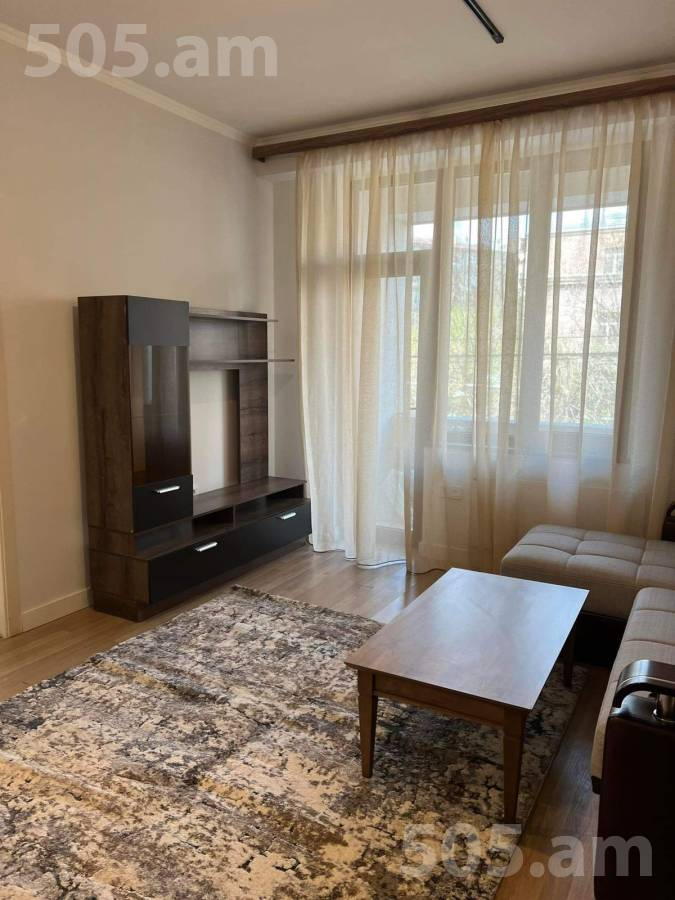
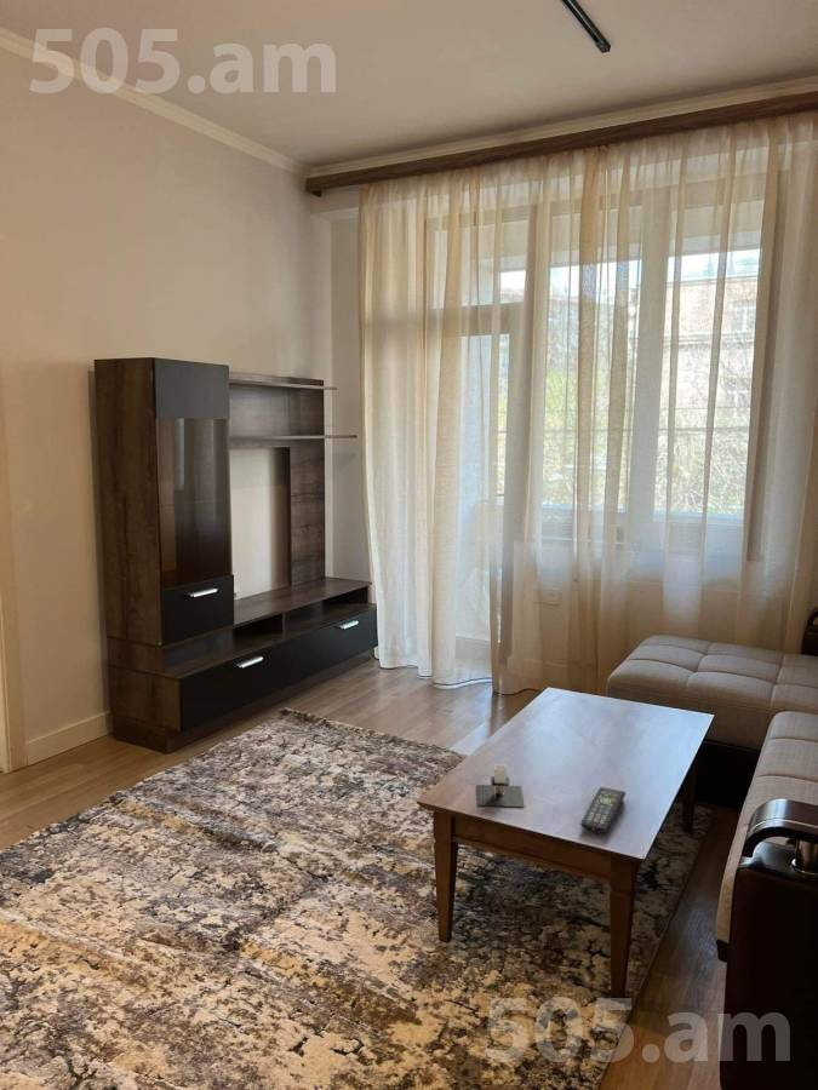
+ architectural model [475,763,526,808]
+ remote control [579,786,627,834]
